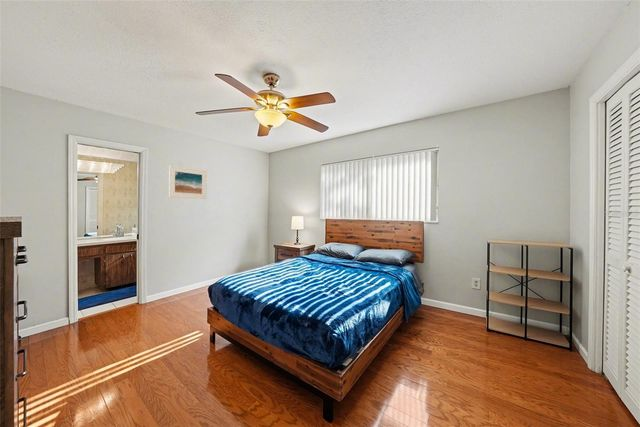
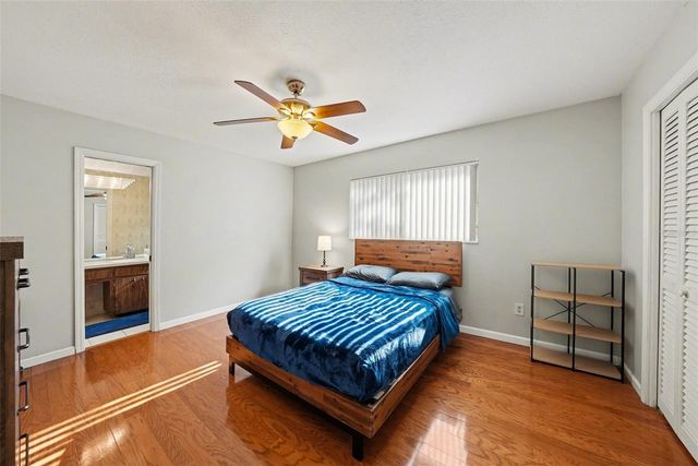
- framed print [168,165,208,200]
